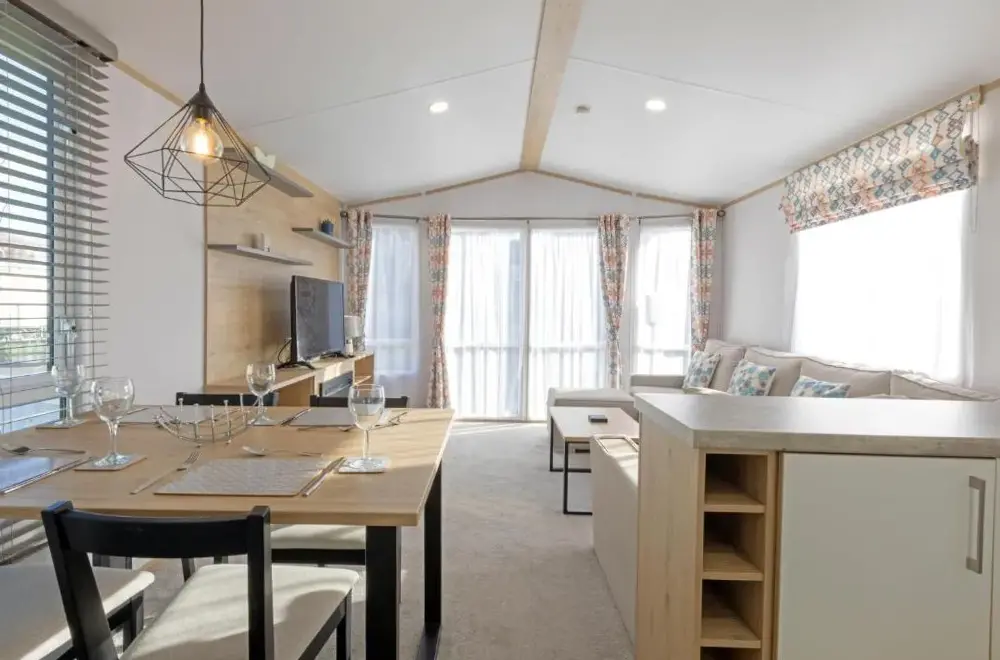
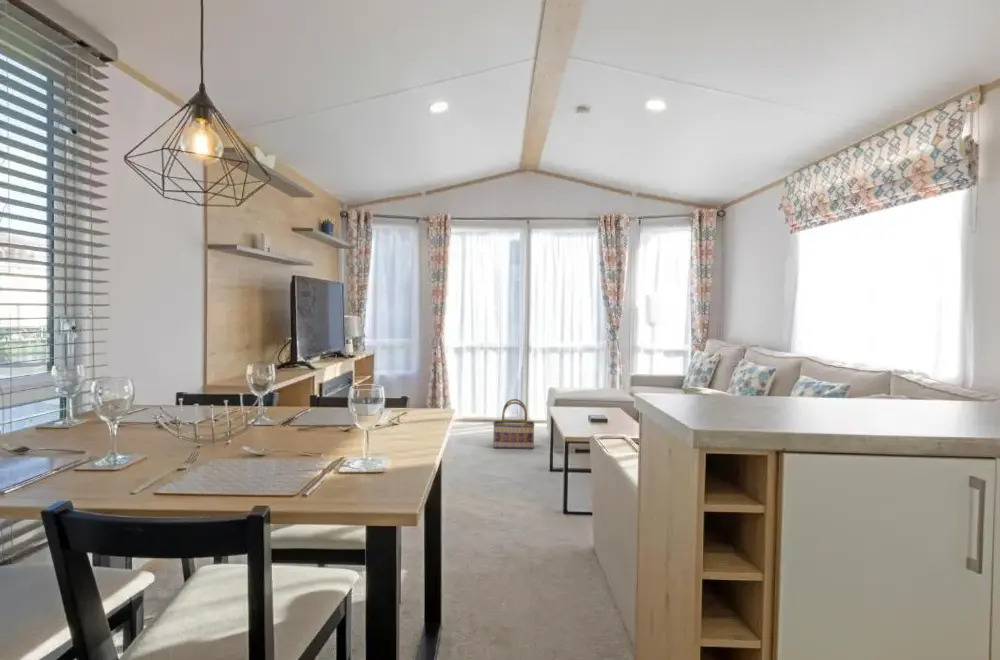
+ basket [492,398,536,450]
